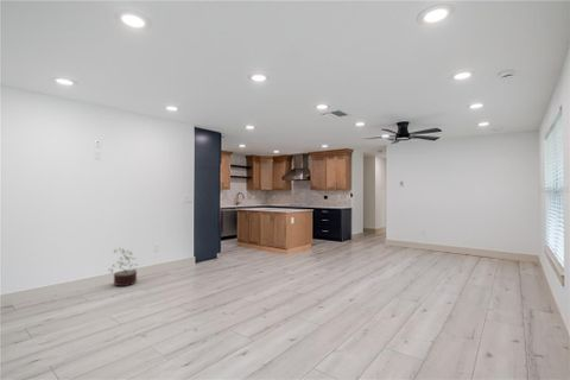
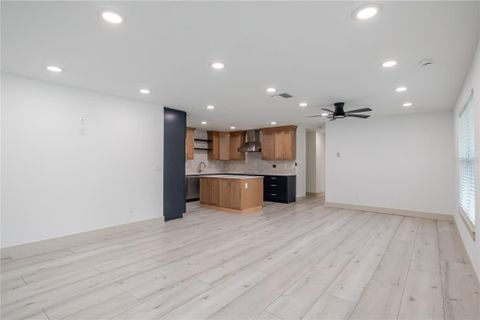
- decorative plant [107,247,139,287]
